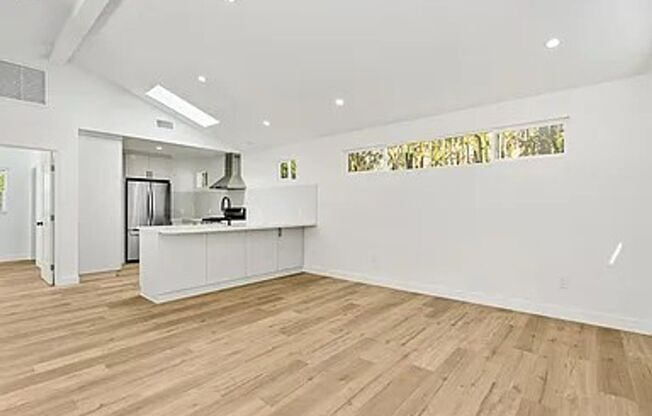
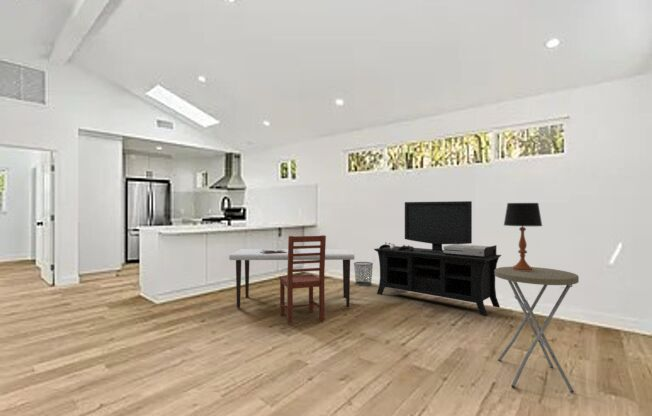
+ kitchen table [228,234,355,325]
+ side table [495,266,580,394]
+ waste bin [353,261,374,287]
+ table lamp [503,202,543,271]
+ media console [373,200,502,317]
